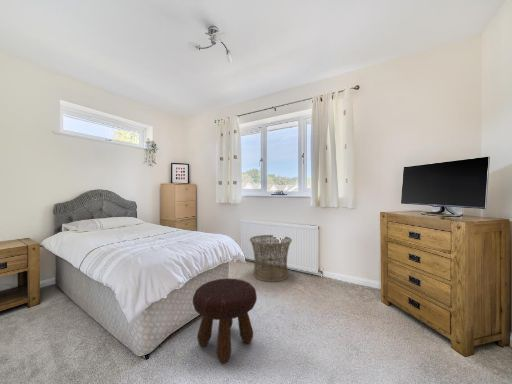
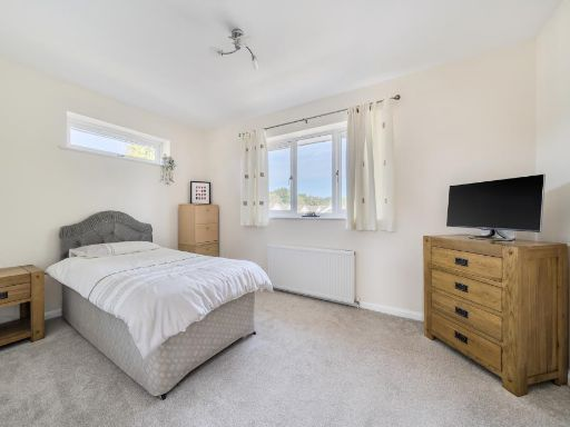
- footstool [192,277,258,364]
- basket [249,234,293,283]
